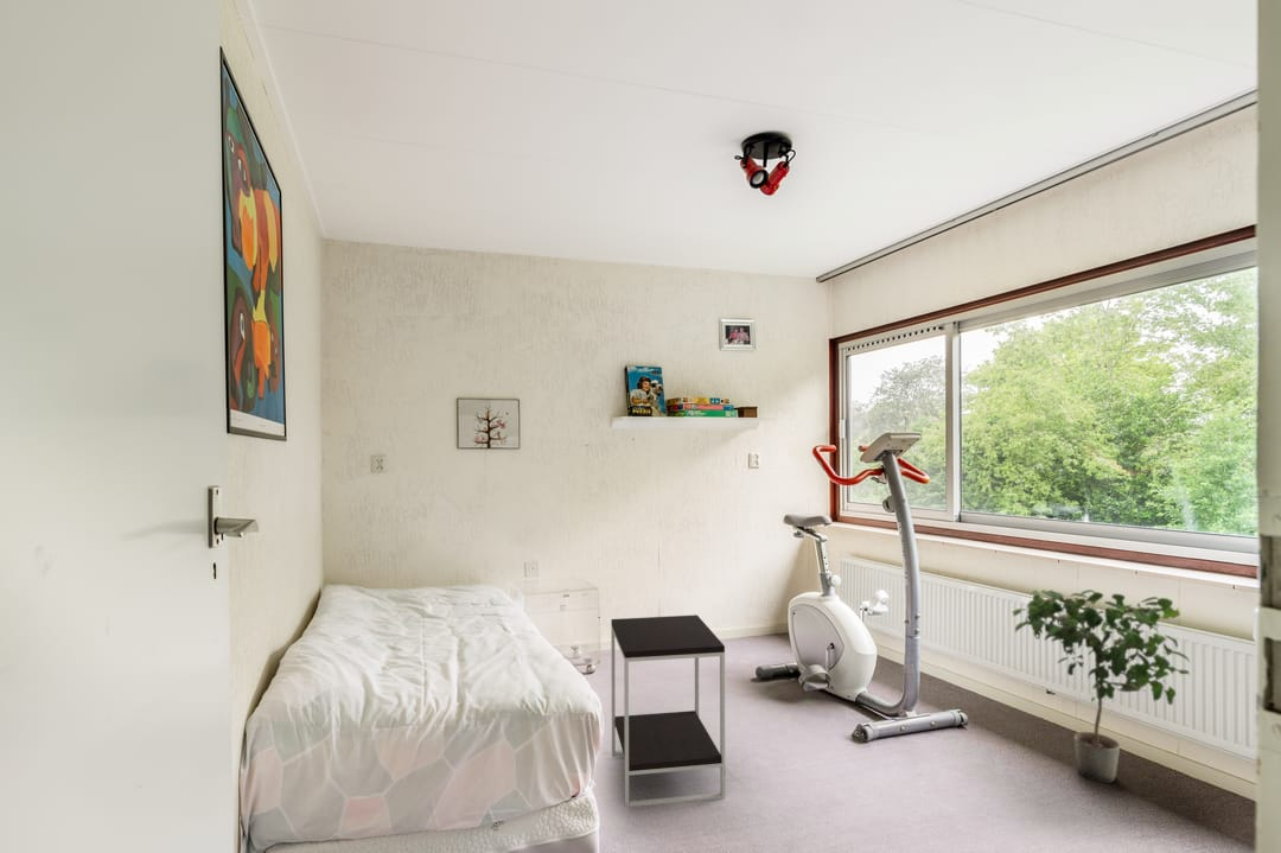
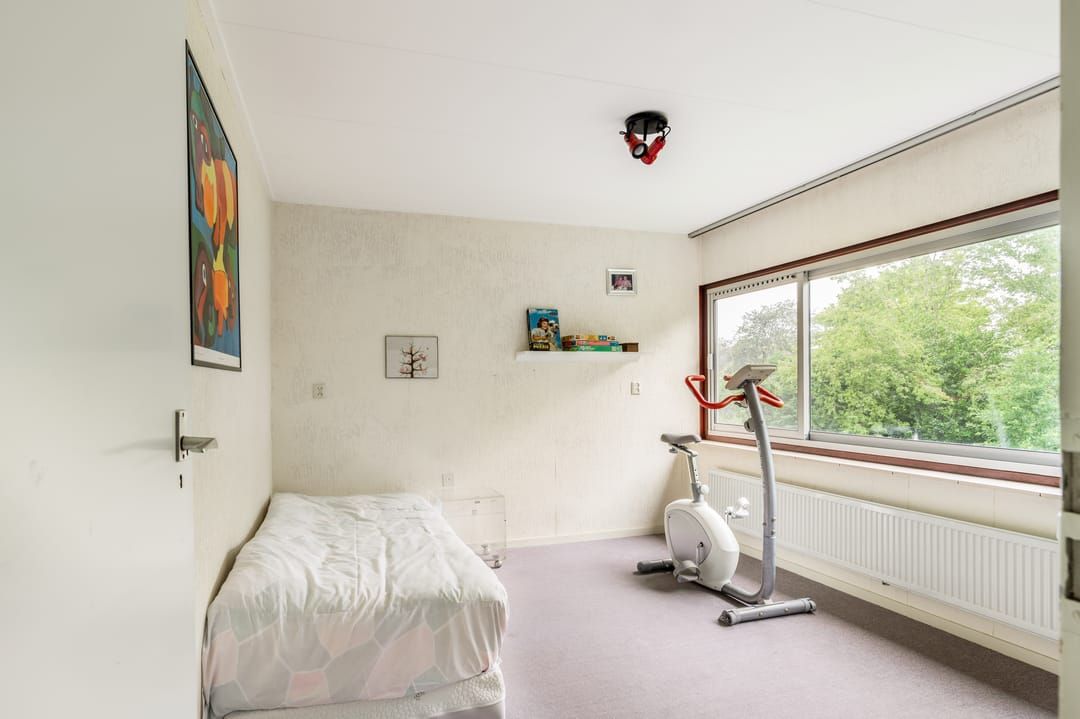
- side table [610,613,726,808]
- potted plant [1012,588,1191,784]
